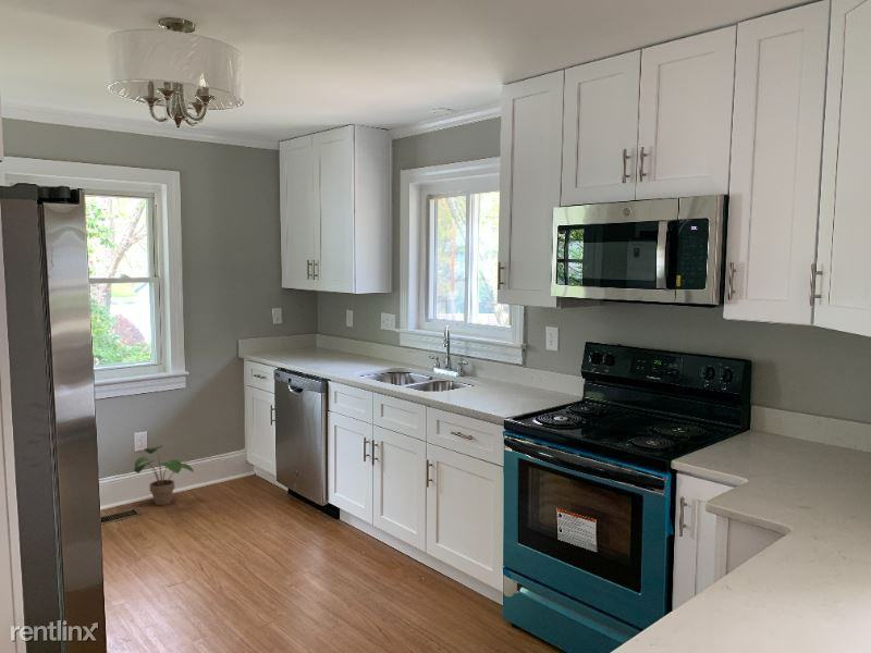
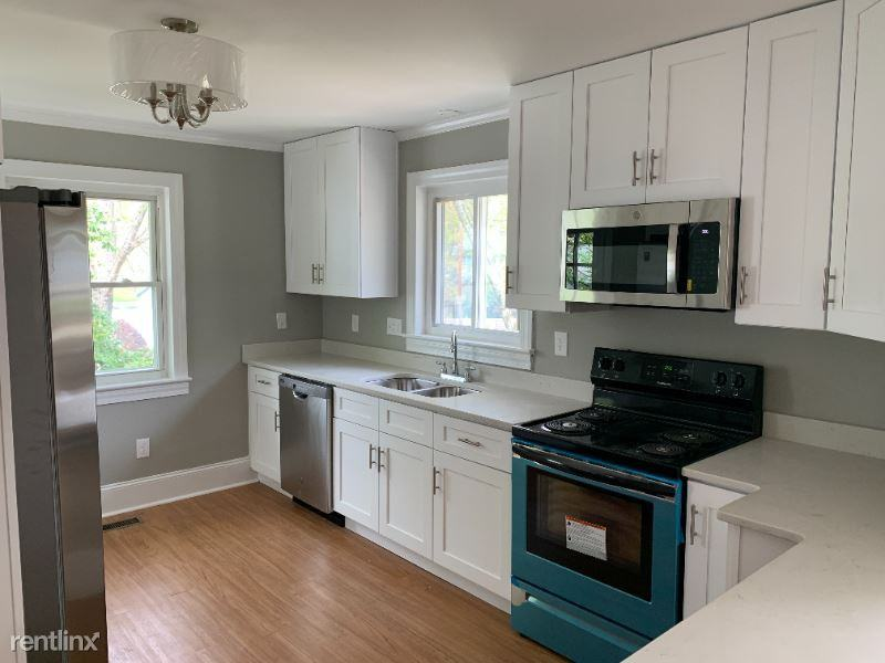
- potted plant [133,444,195,506]
